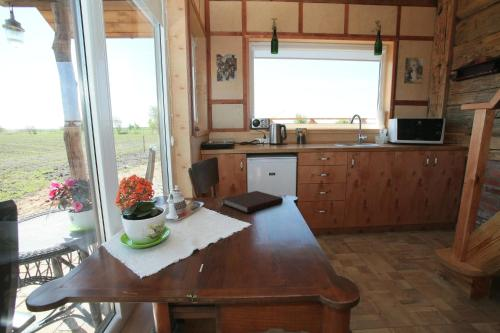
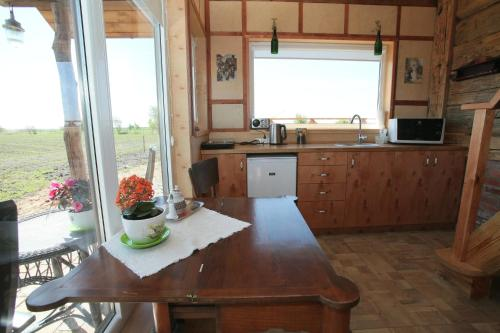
- notebook [221,190,284,214]
